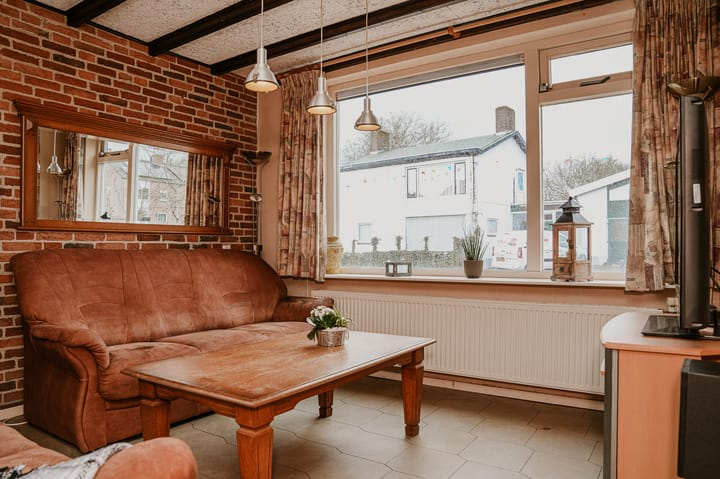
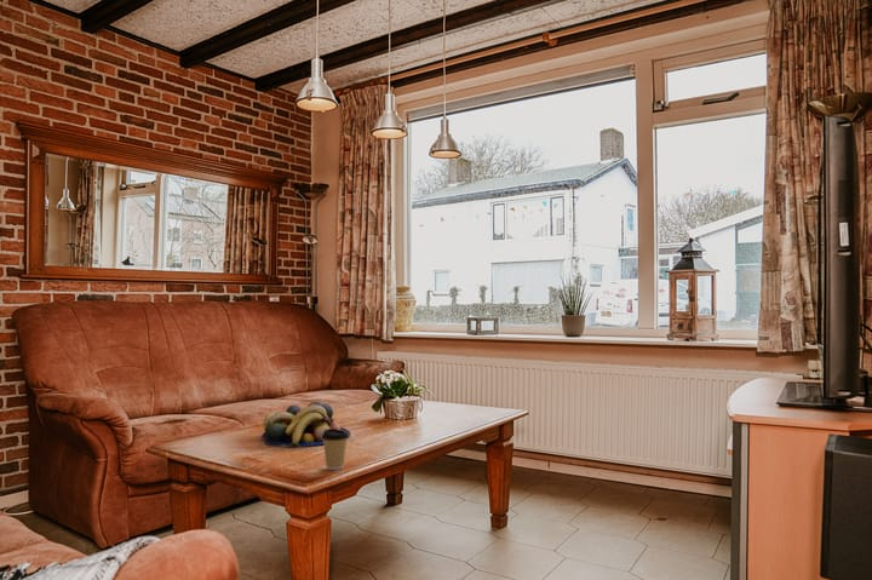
+ fruit bowl [260,401,351,448]
+ coffee cup [321,429,350,471]
